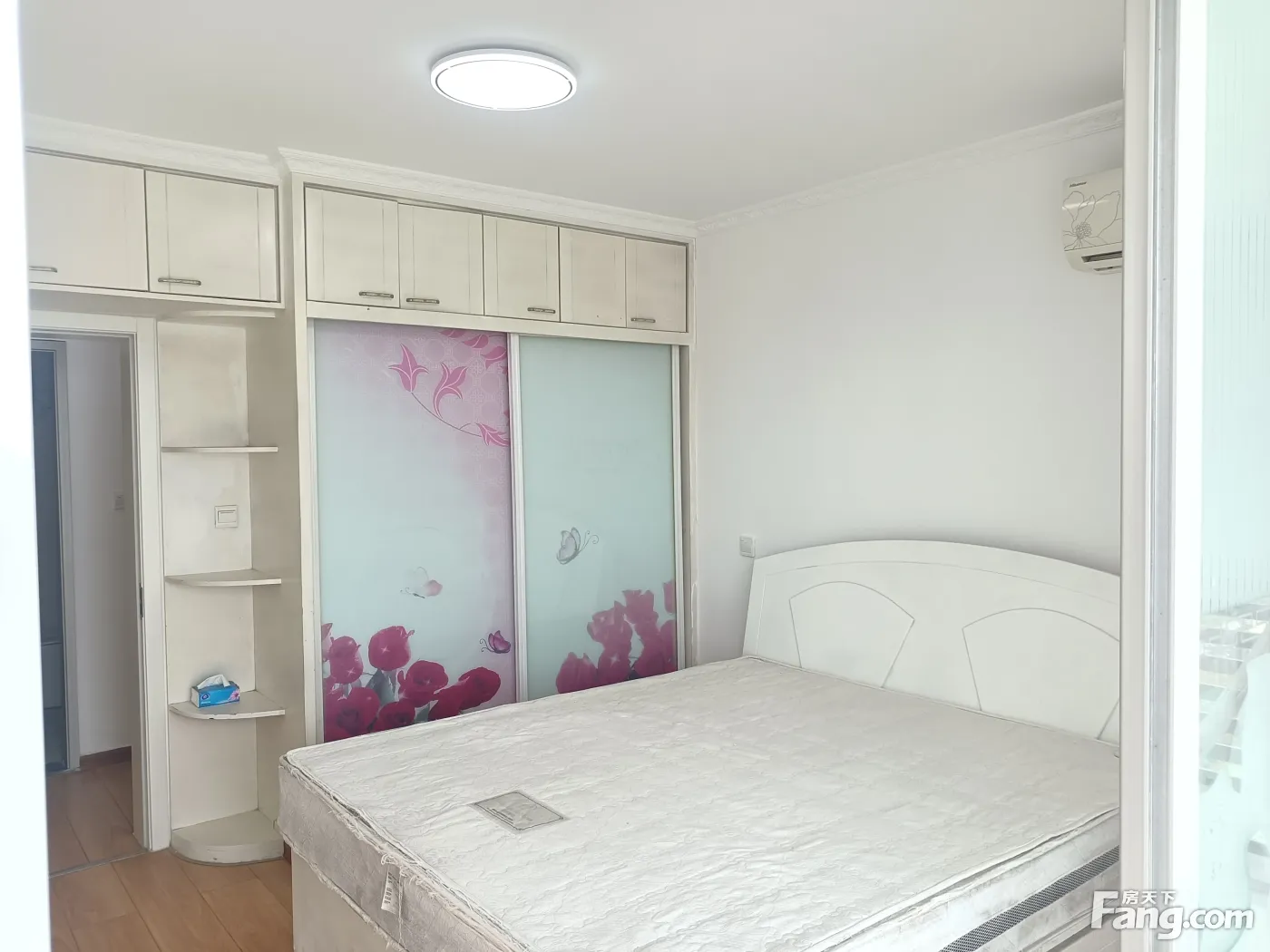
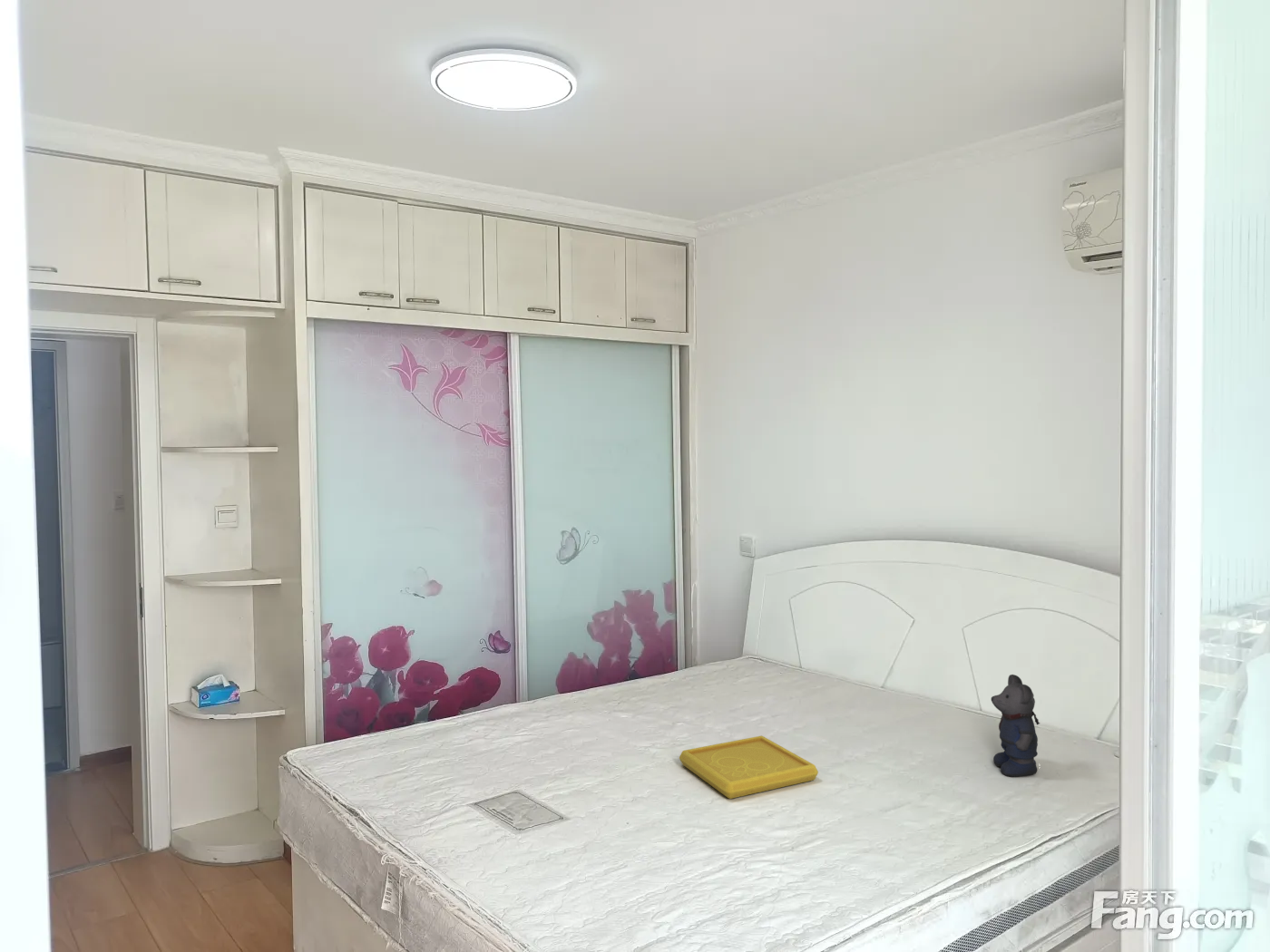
+ bear [991,674,1040,777]
+ serving tray [679,734,819,800]
